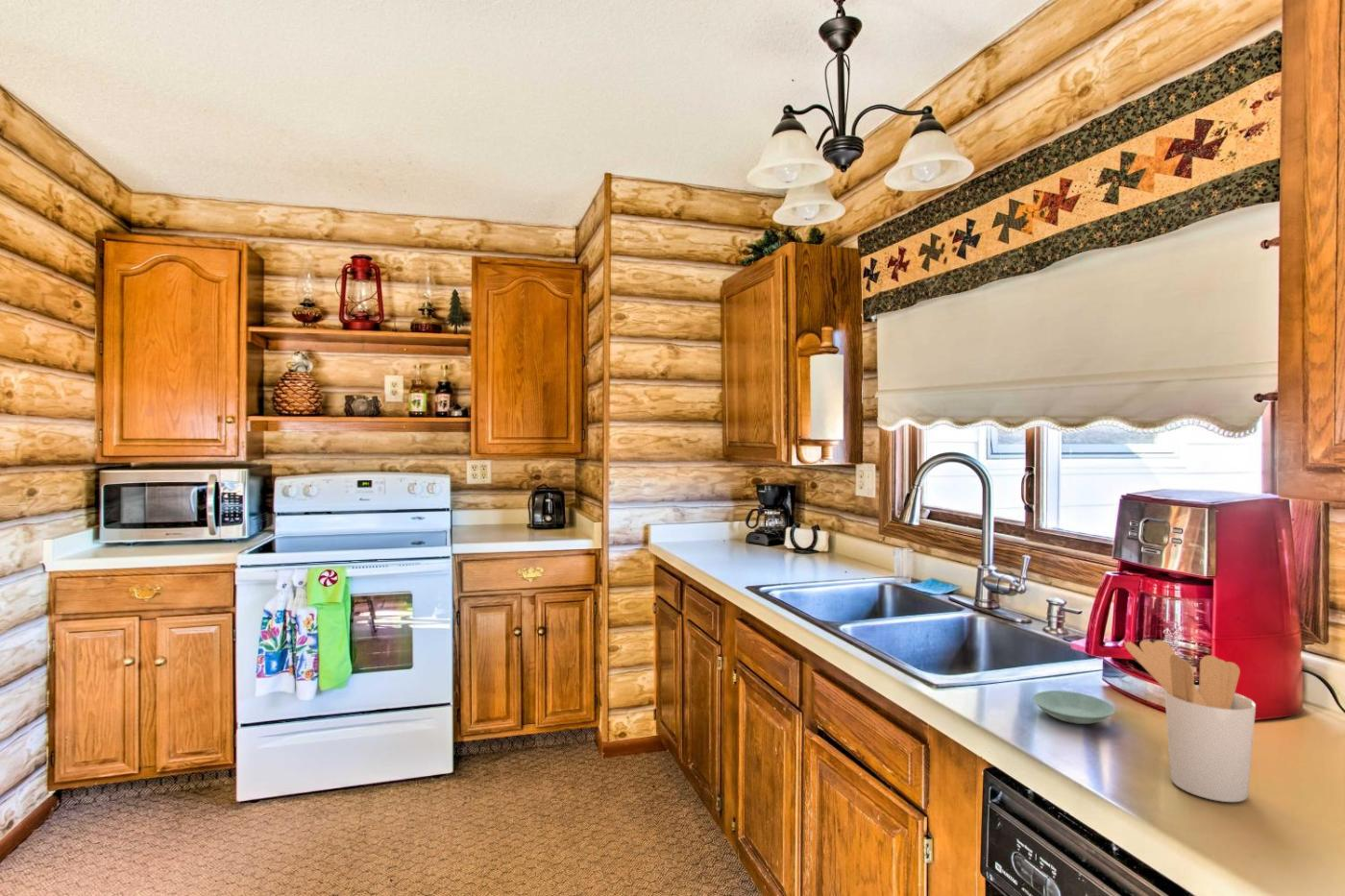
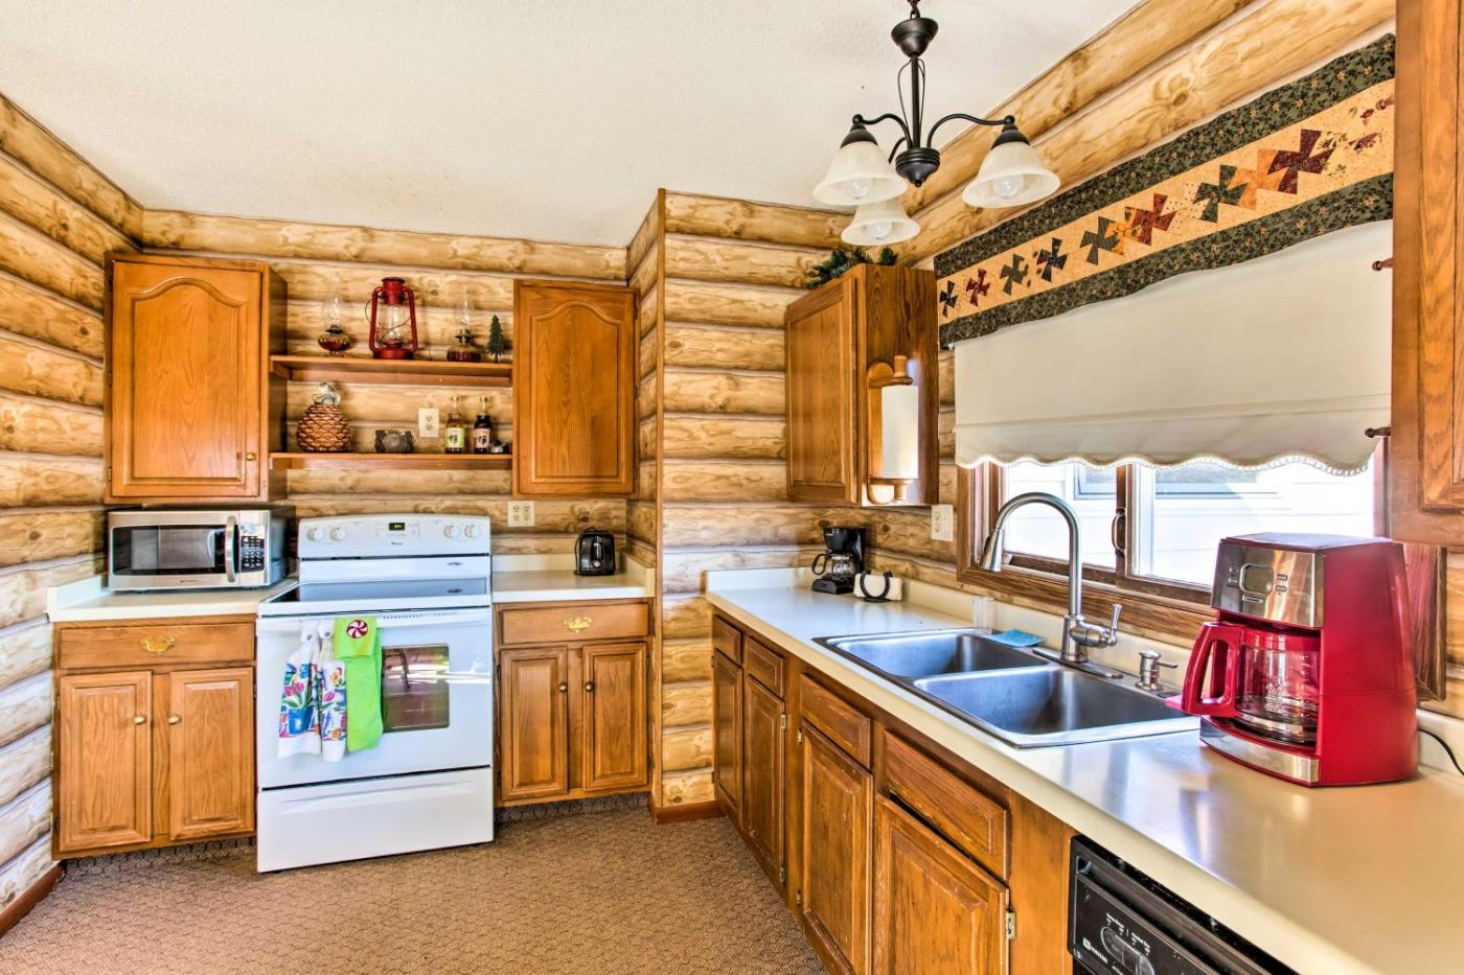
- saucer [1032,690,1116,725]
- utensil holder [1124,640,1257,803]
